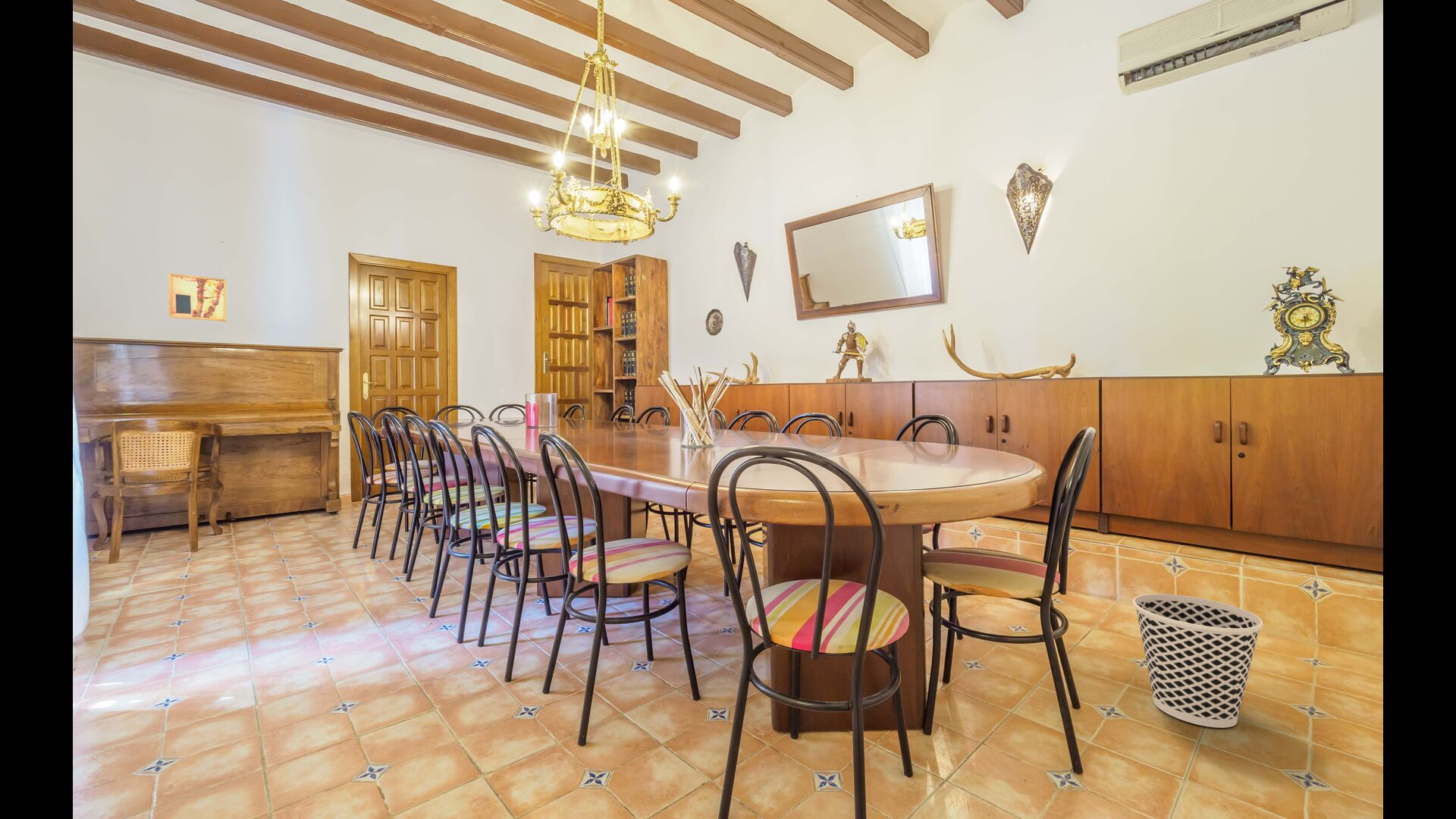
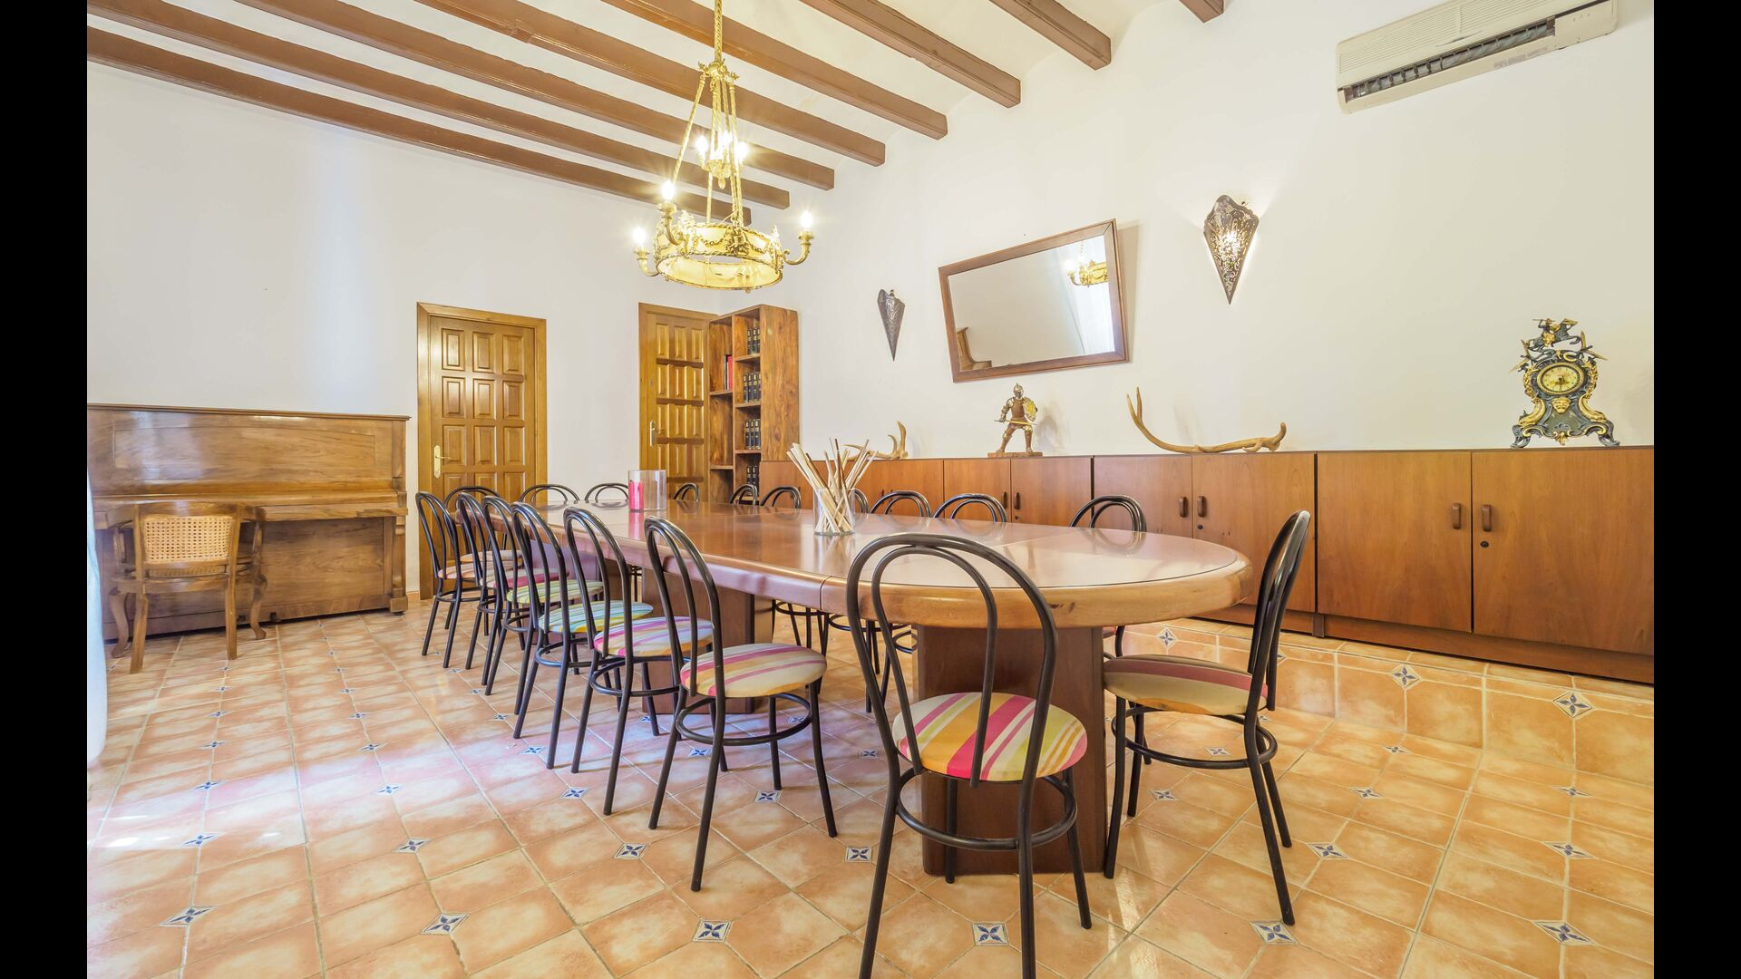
- wastebasket [1132,593,1263,729]
- decorative plate [705,309,723,337]
- wall art [168,272,227,322]
